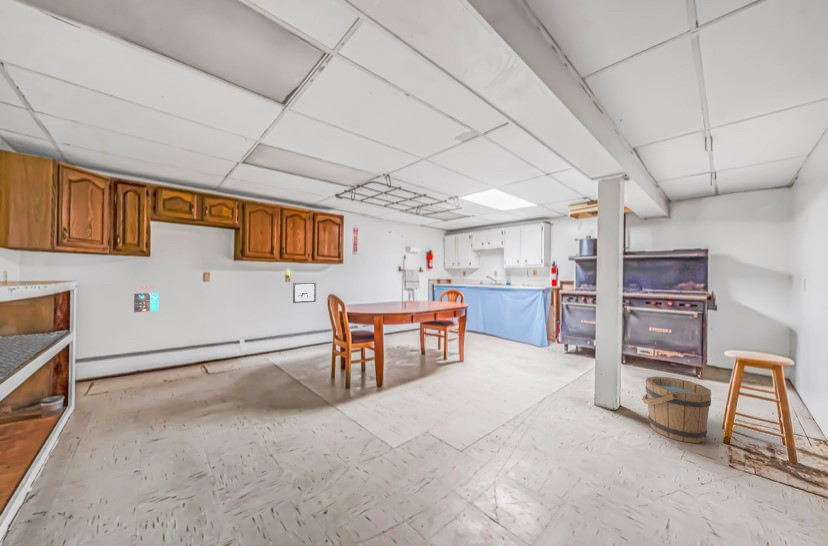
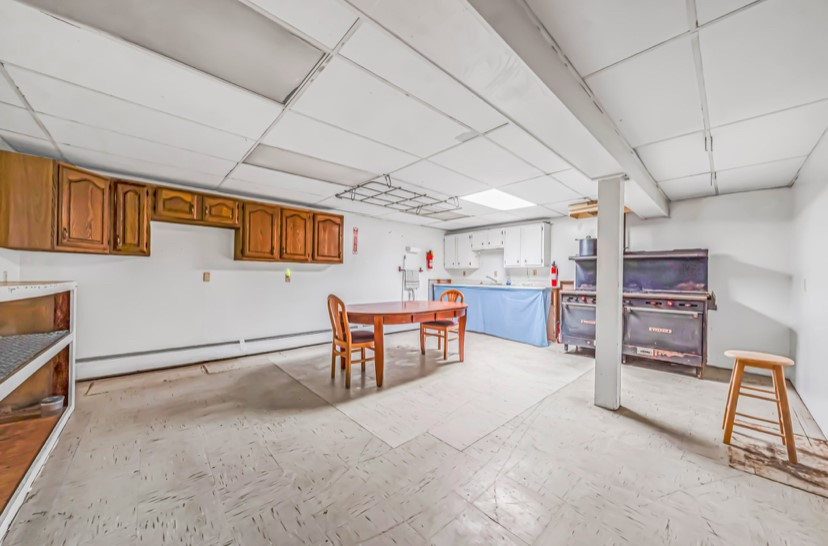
- bucket [641,375,712,444]
- wall art [292,282,317,304]
- calendar [133,285,160,313]
